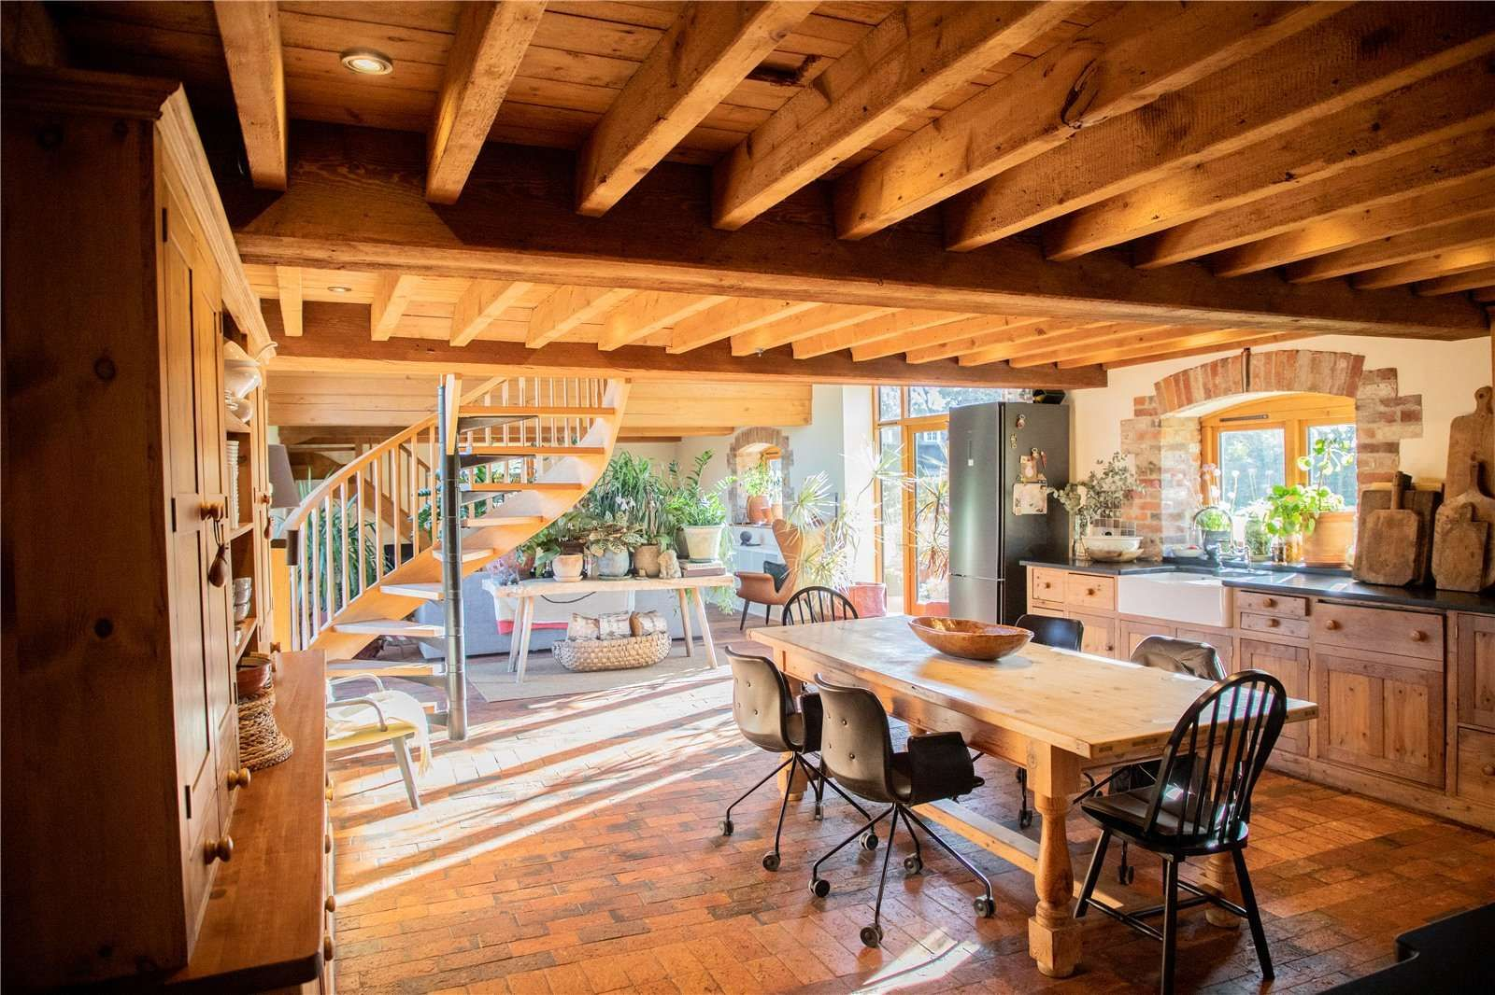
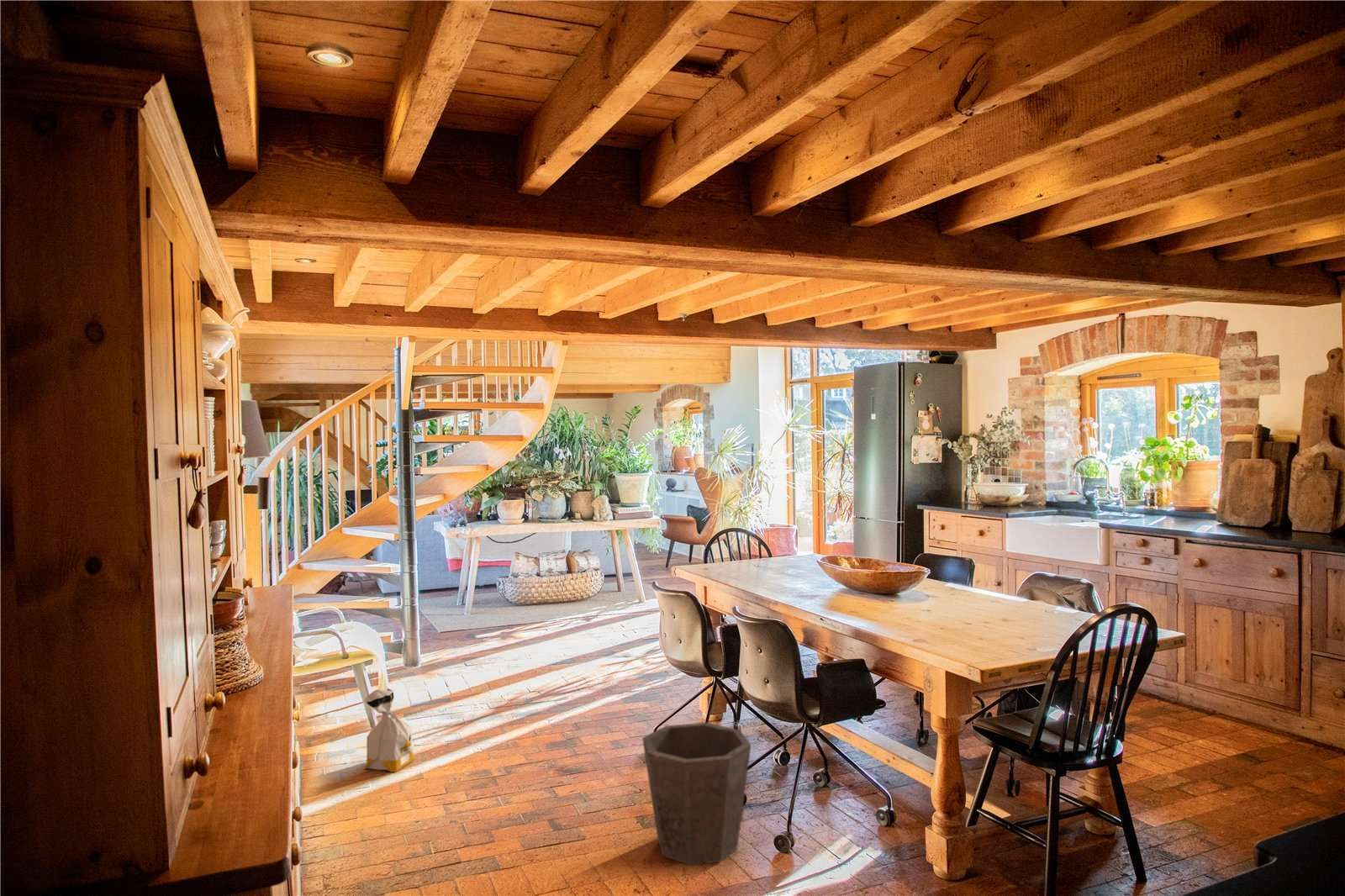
+ waste bin [641,722,752,866]
+ bag [363,688,416,773]
